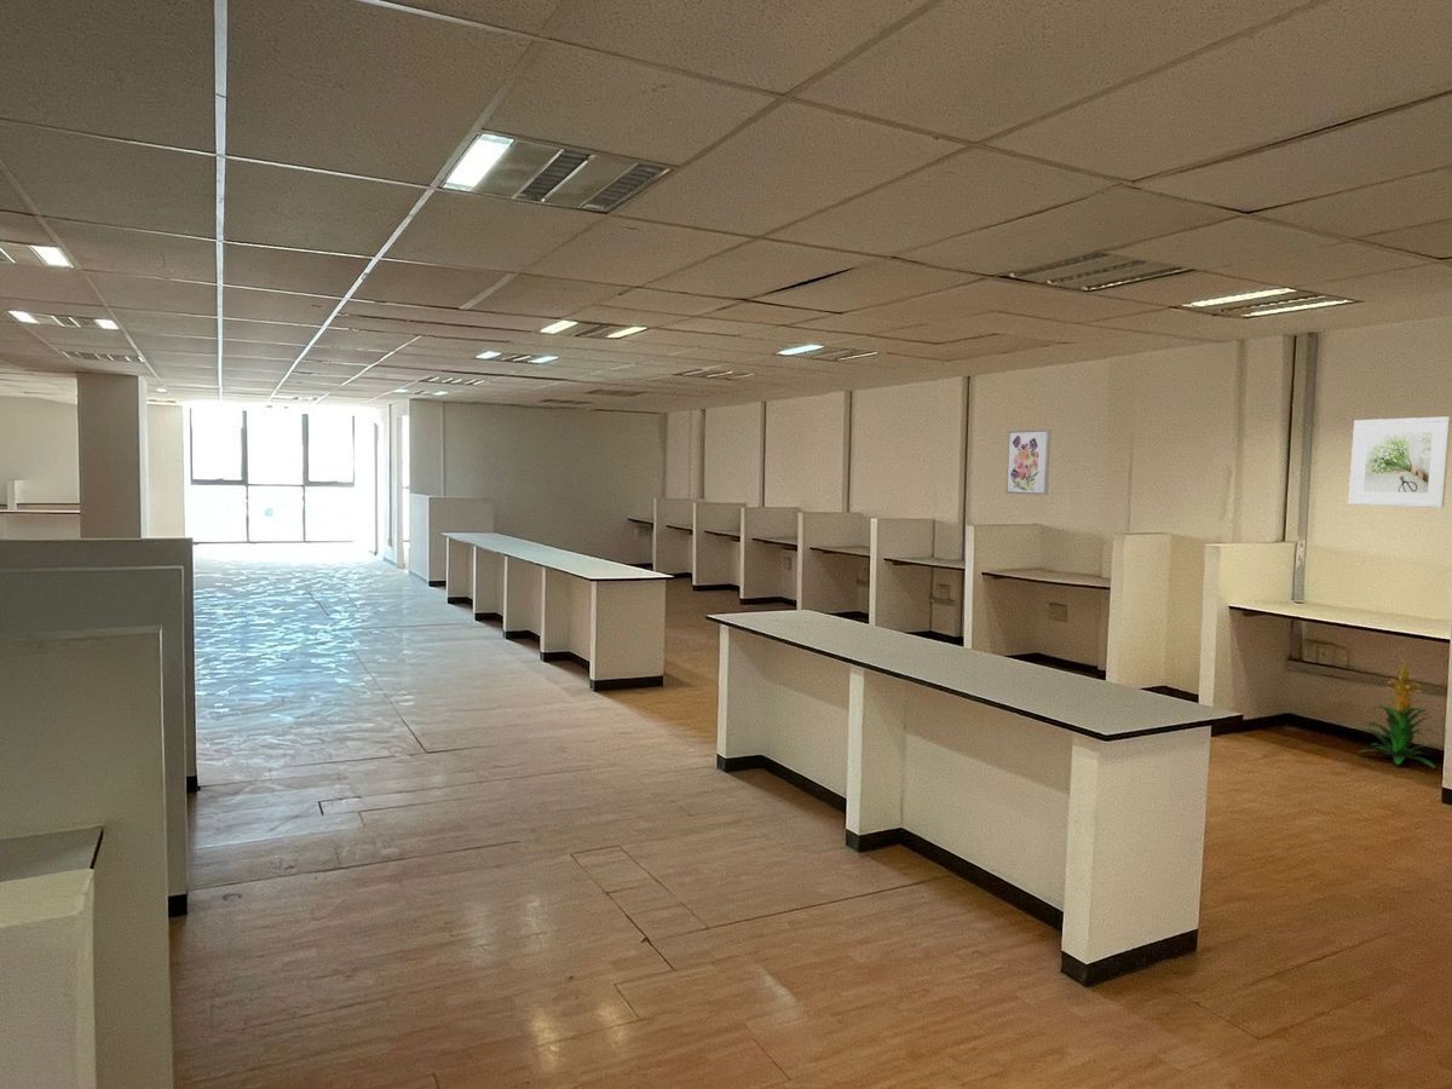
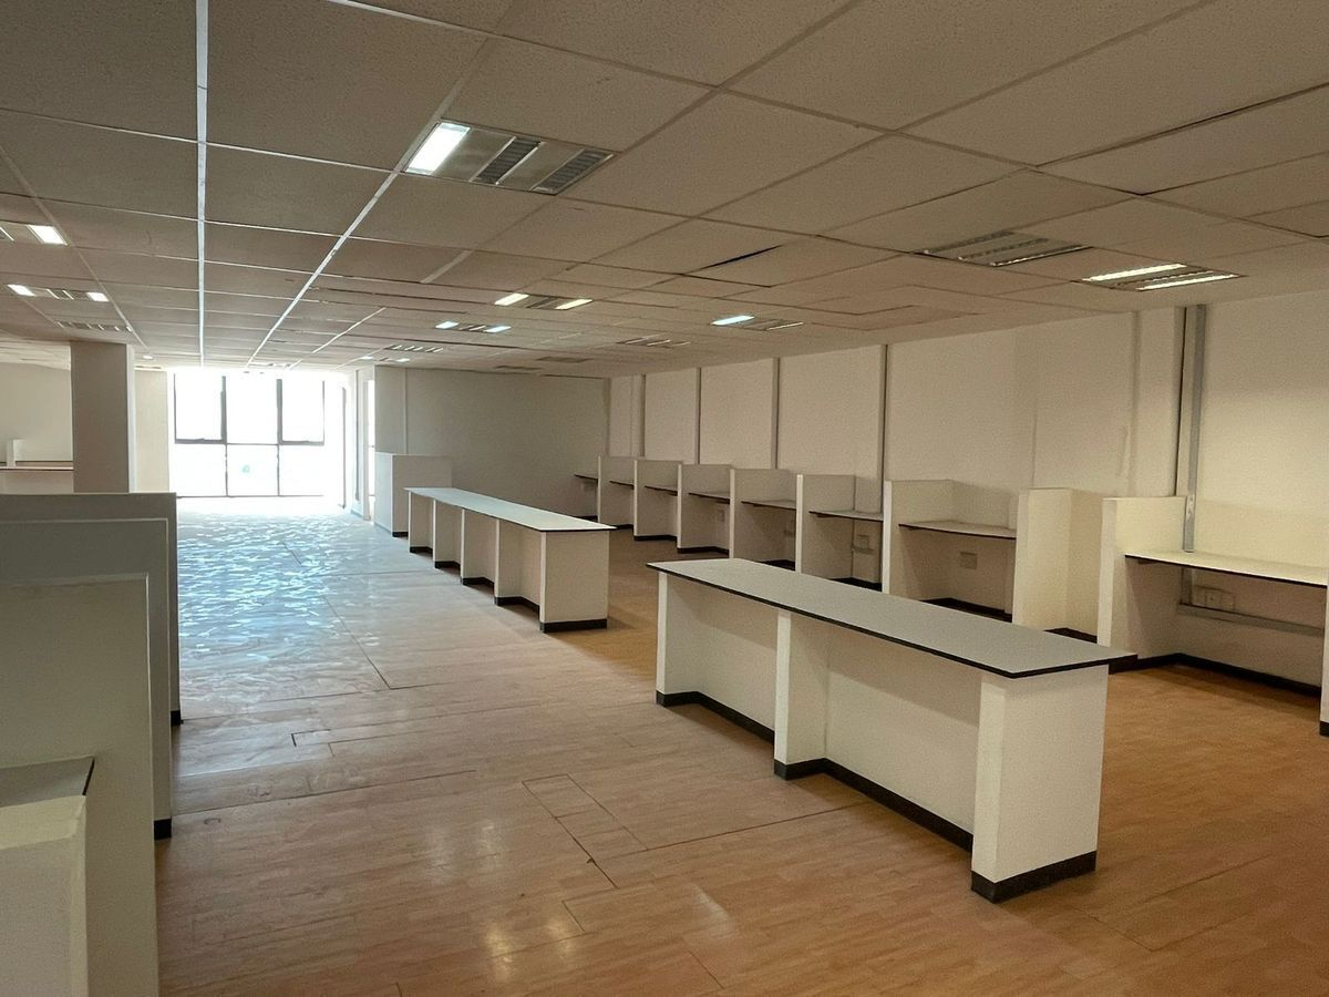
- wall art [1004,428,1051,496]
- indoor plant [1356,656,1439,770]
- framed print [1348,415,1452,508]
